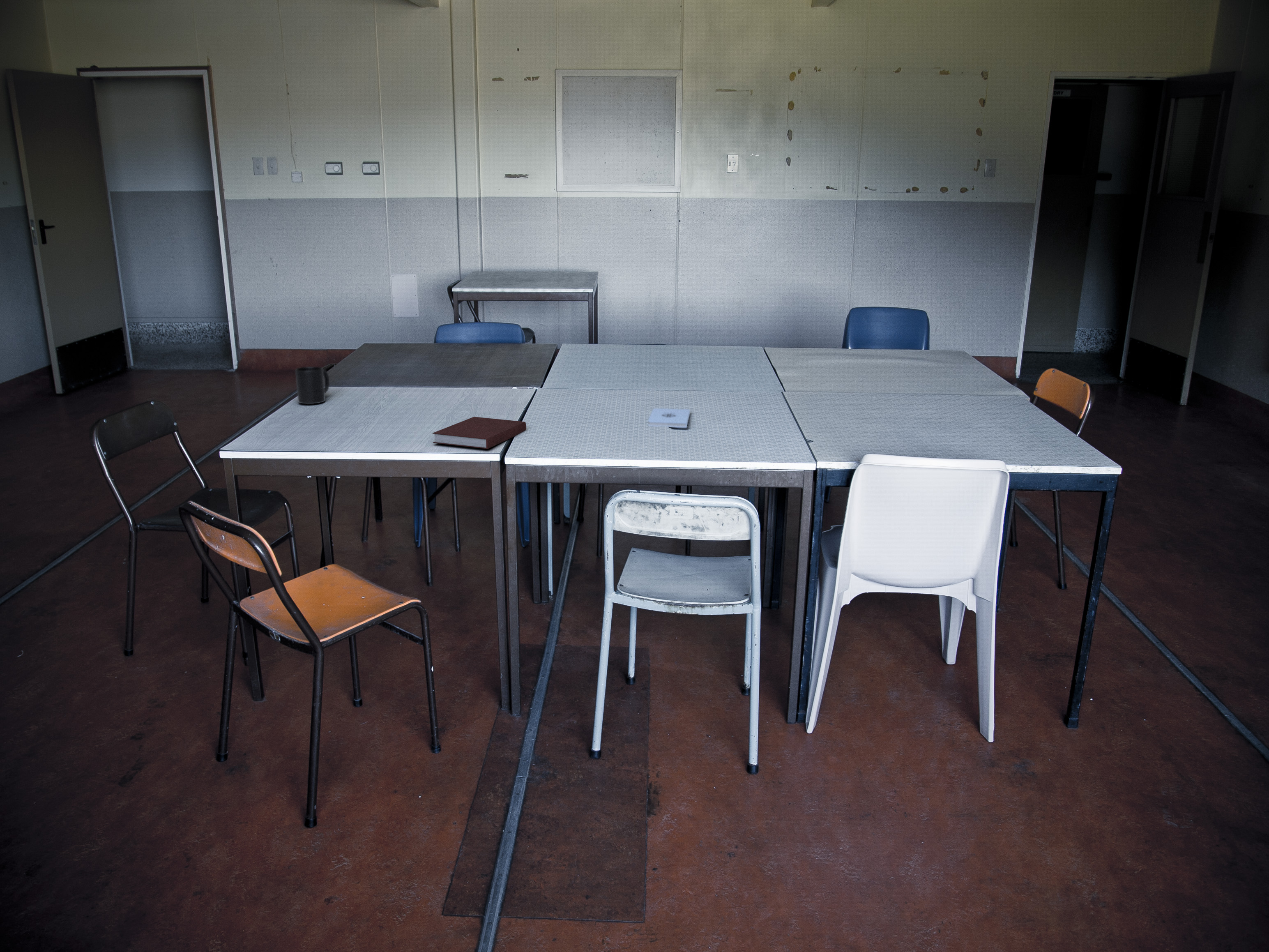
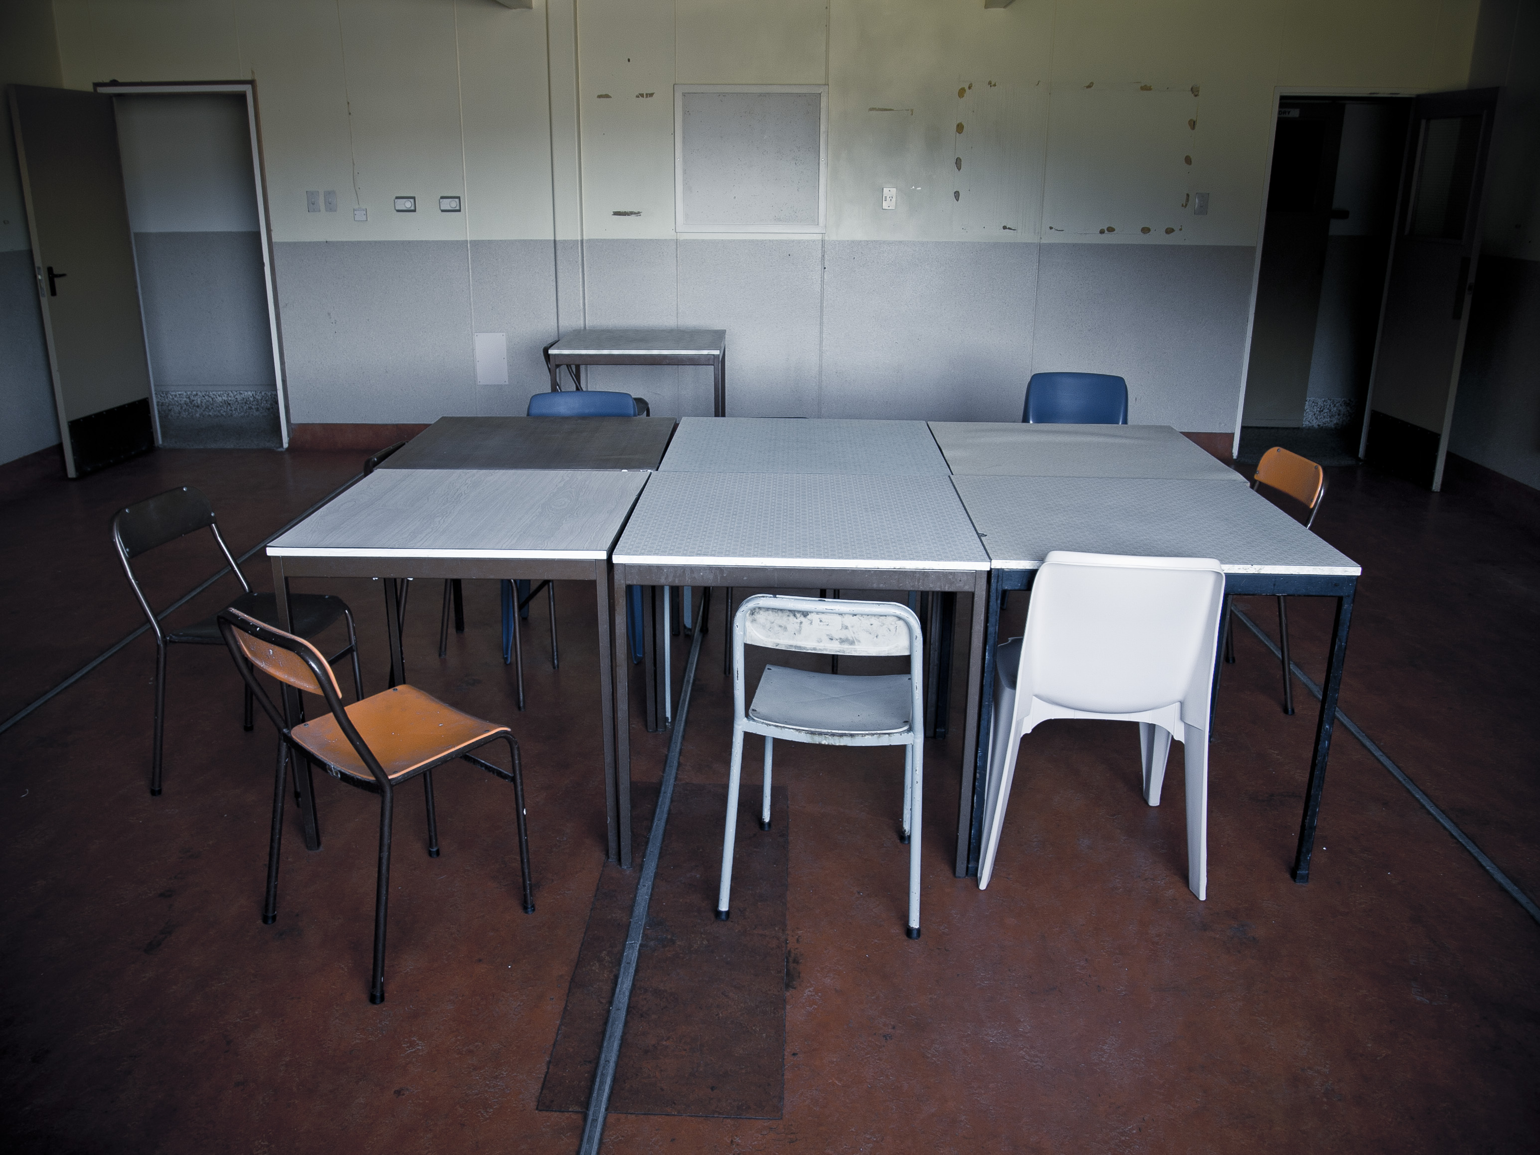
- mug [295,367,330,404]
- notepad [647,408,691,428]
- notebook [432,416,527,449]
